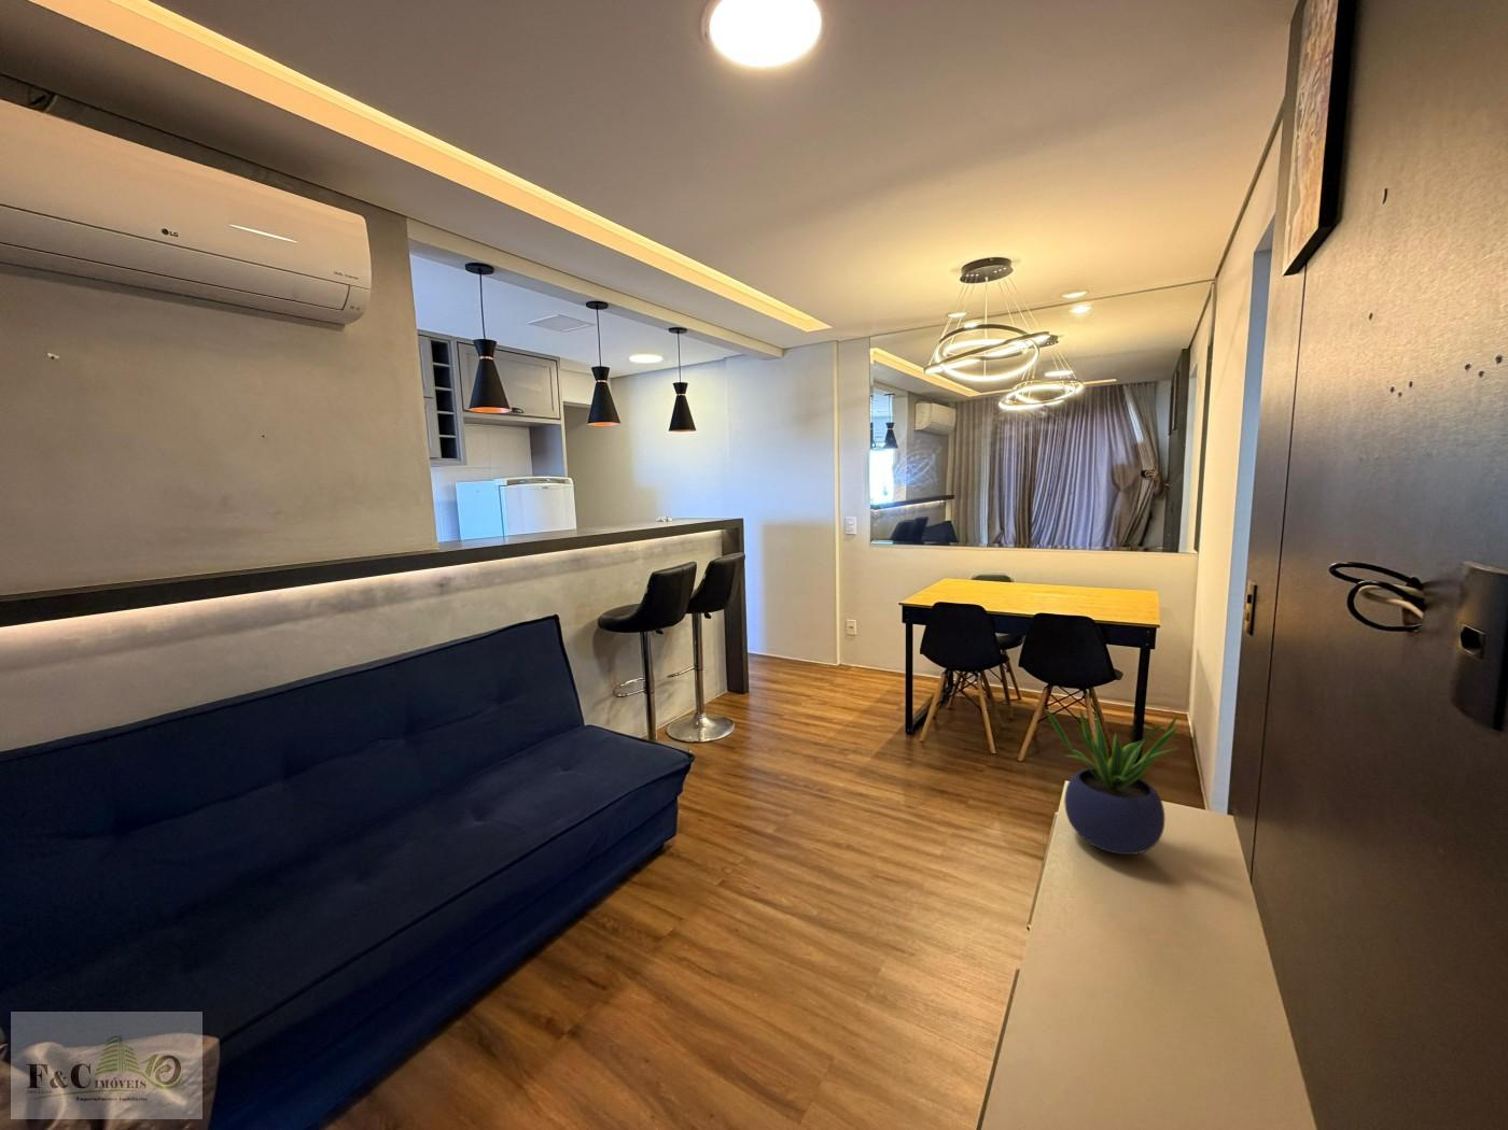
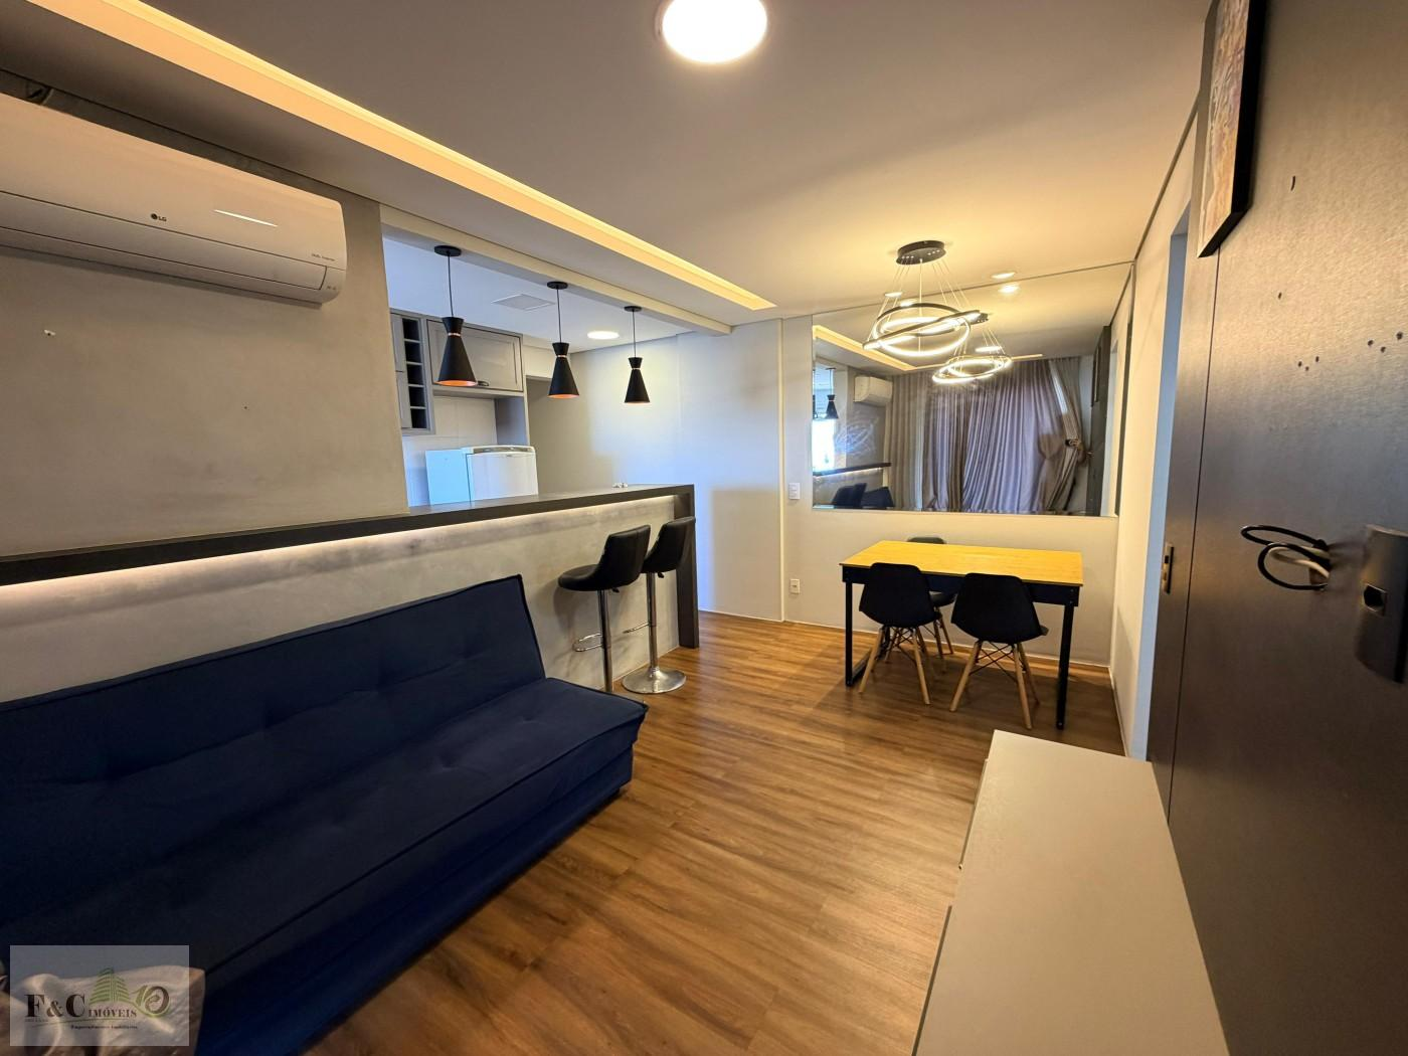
- potted plant [1041,705,1179,856]
